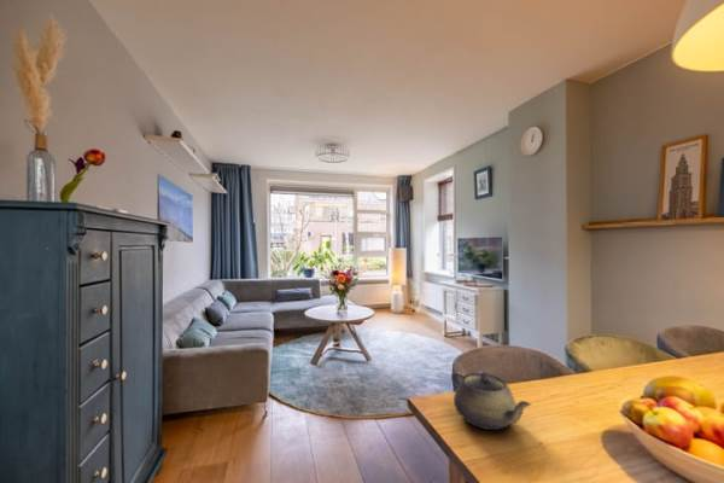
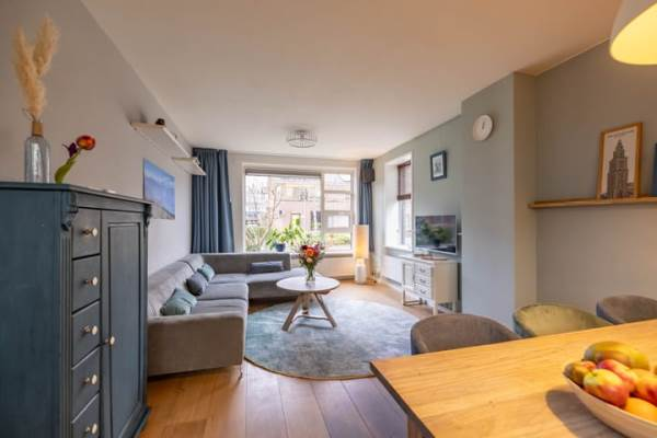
- teapot [450,369,533,431]
